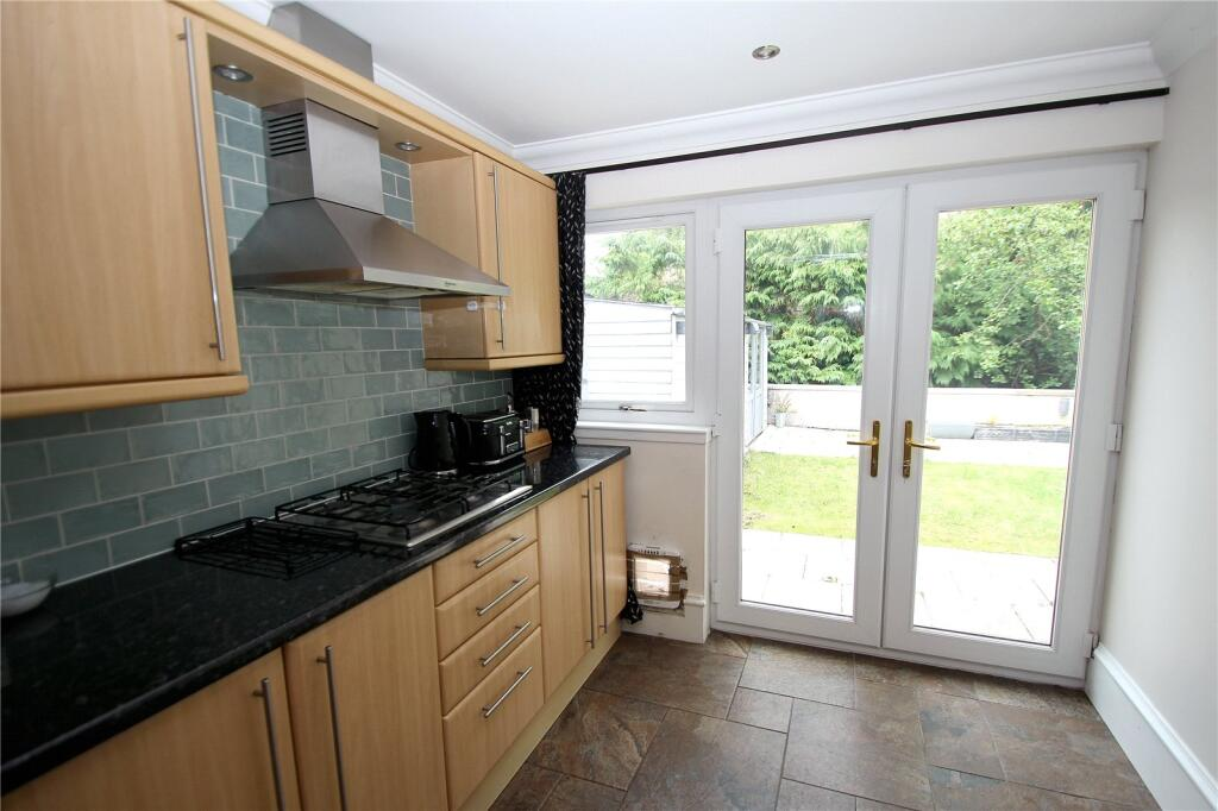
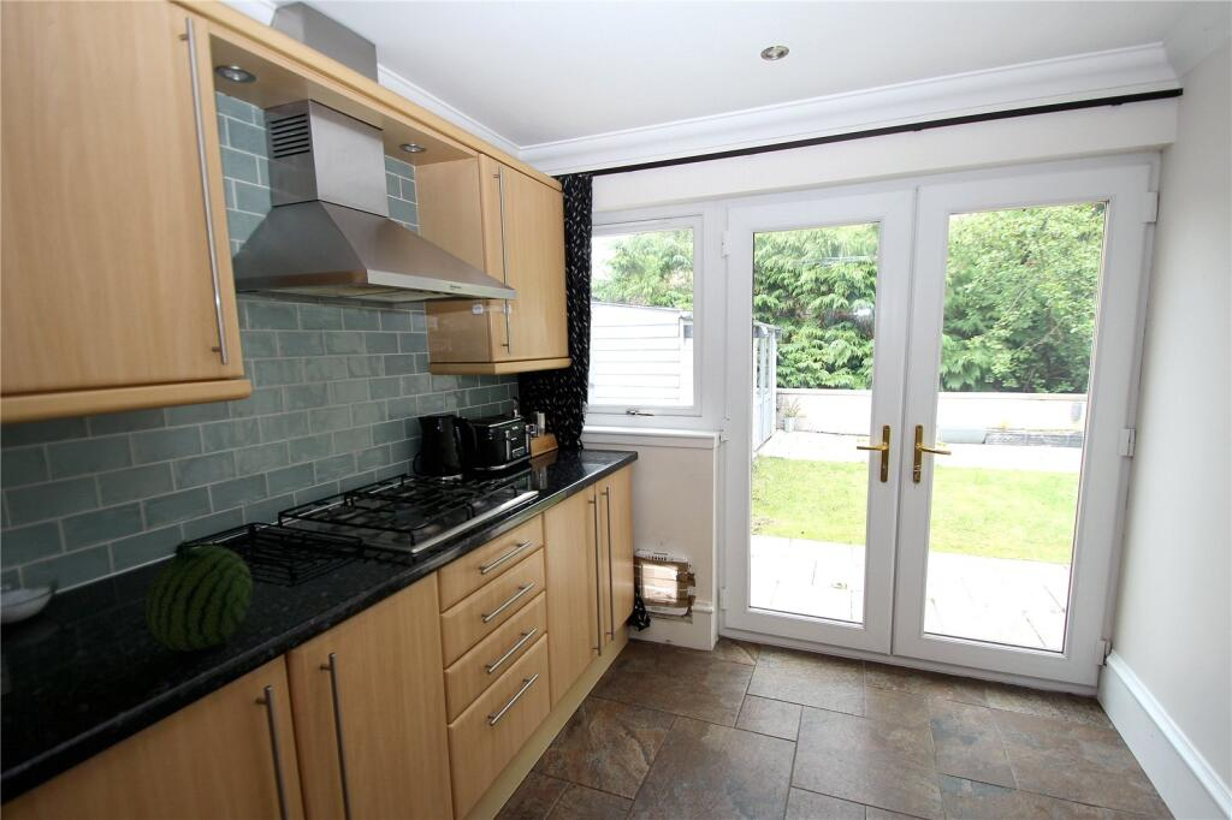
+ fruit [144,539,254,653]
